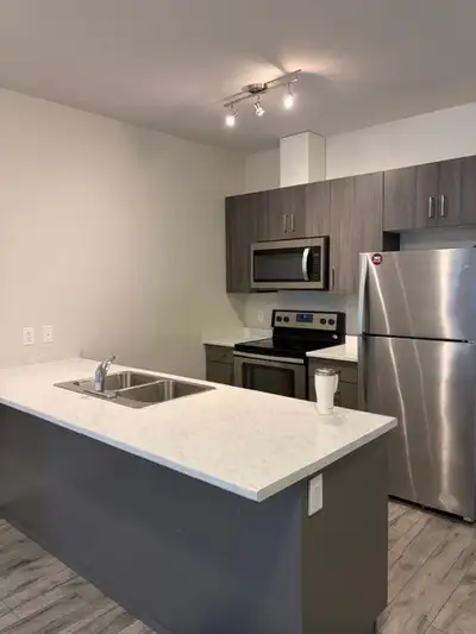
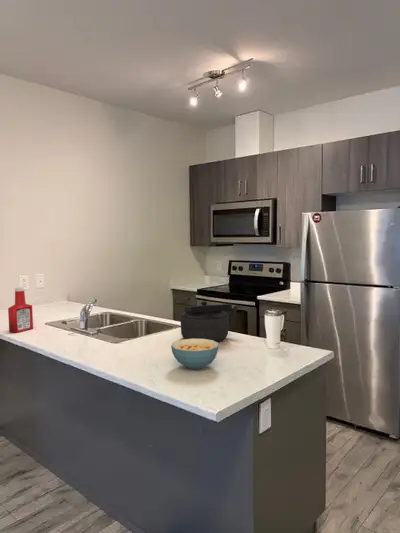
+ soap bottle [7,286,34,334]
+ cereal bowl [170,339,220,371]
+ kettle [180,300,240,343]
